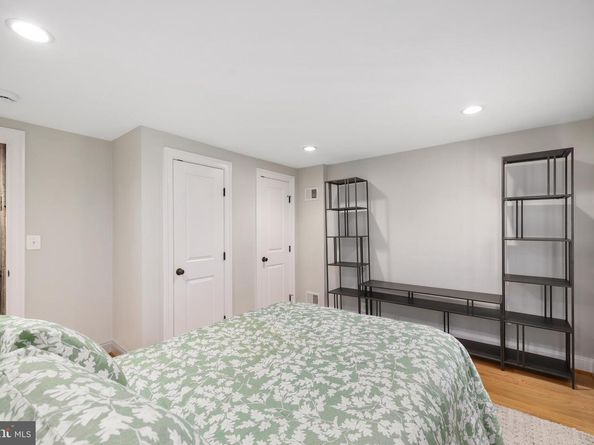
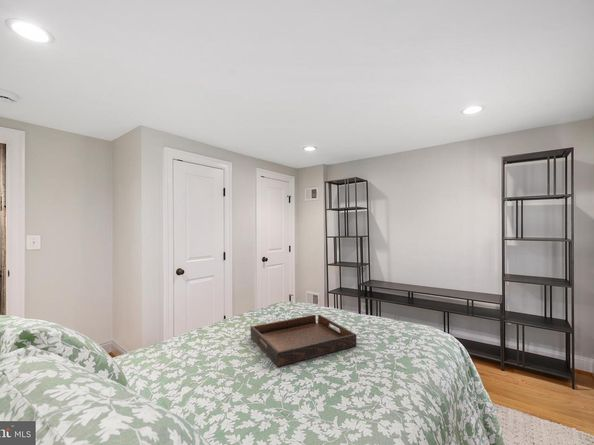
+ serving tray [250,314,358,368]
